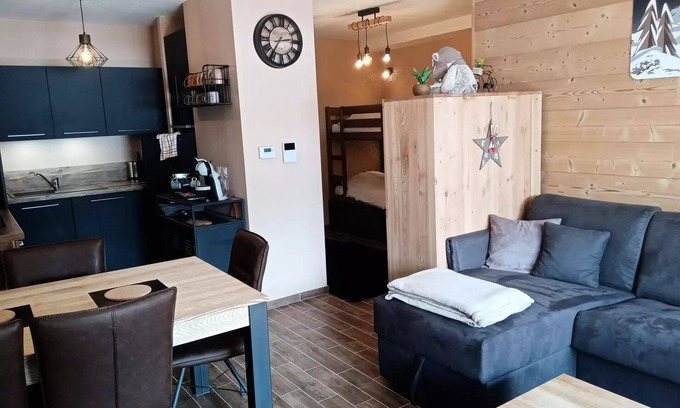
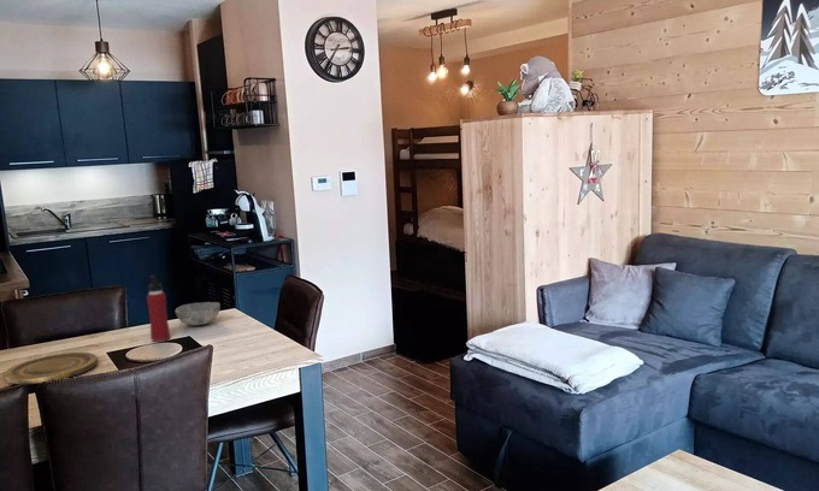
+ plate [2,351,99,385]
+ water bottle [146,274,171,343]
+ bowl [175,301,222,326]
